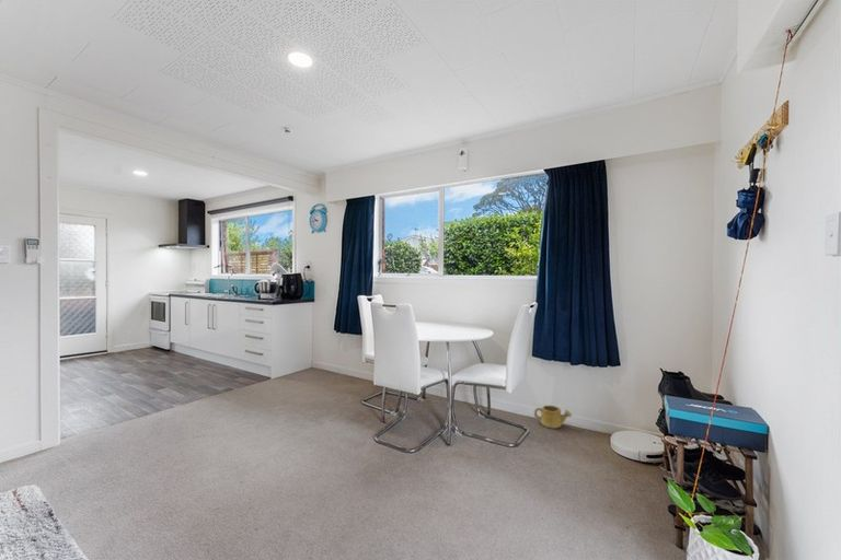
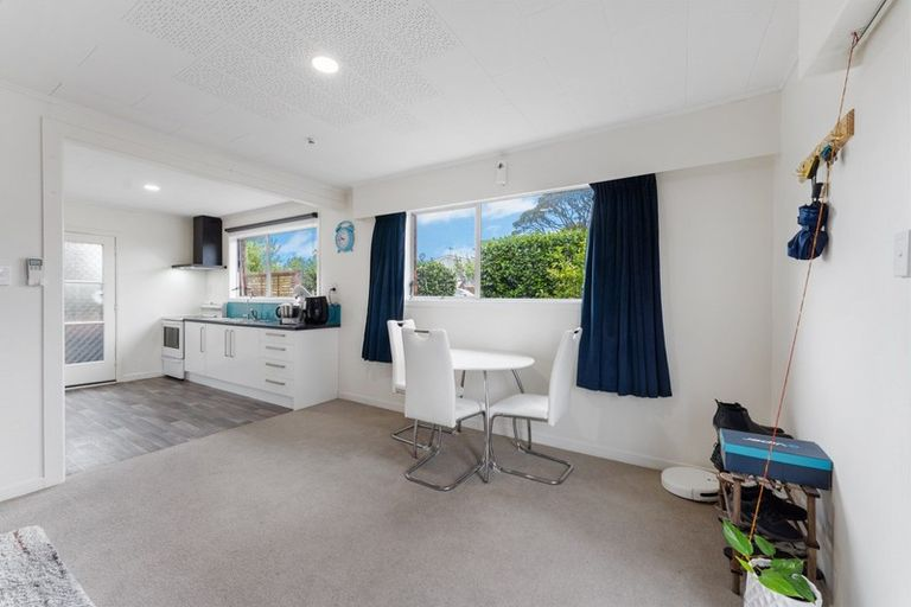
- watering can [533,405,573,430]
